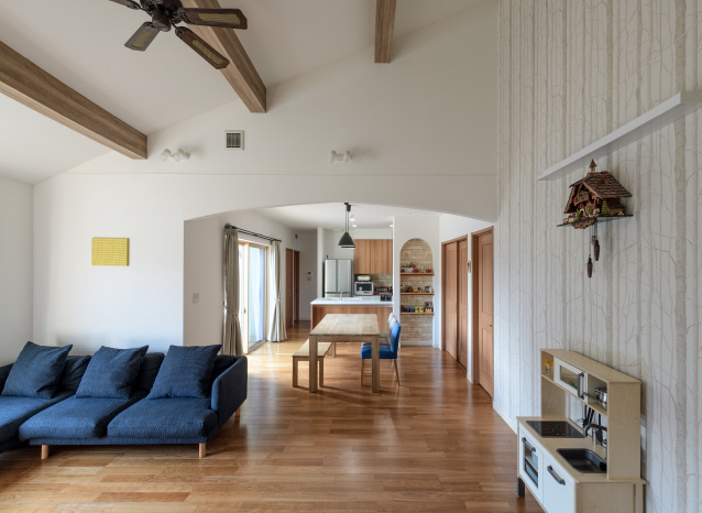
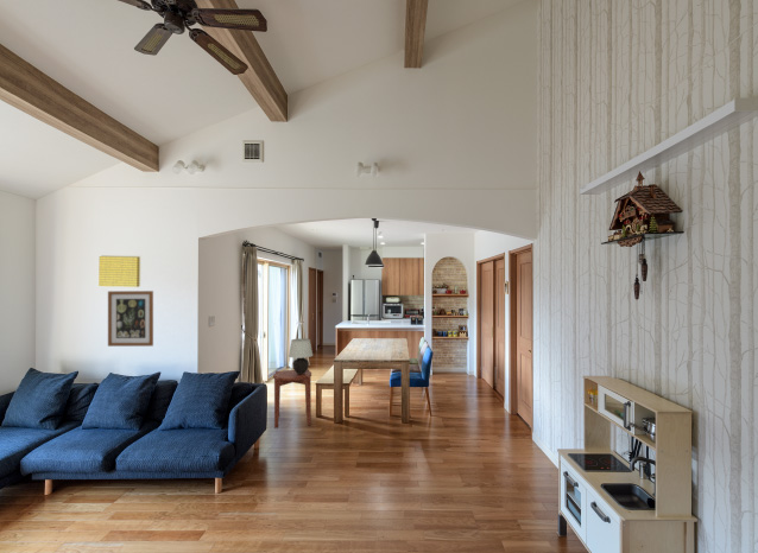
+ side table [272,368,312,430]
+ wall art [107,290,154,348]
+ table lamp [288,337,314,374]
